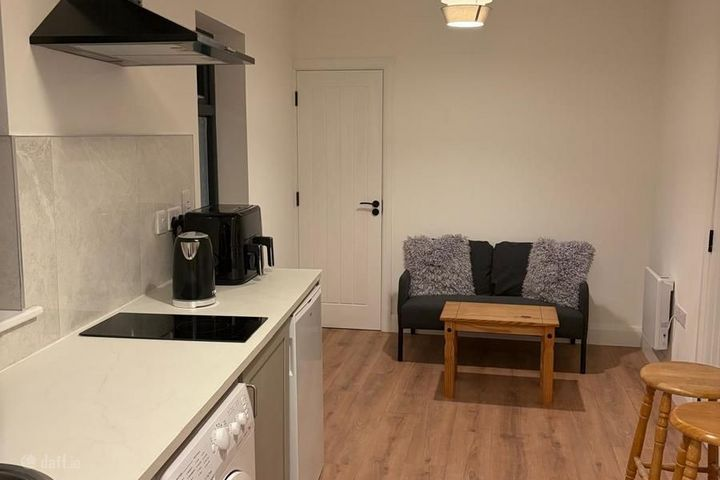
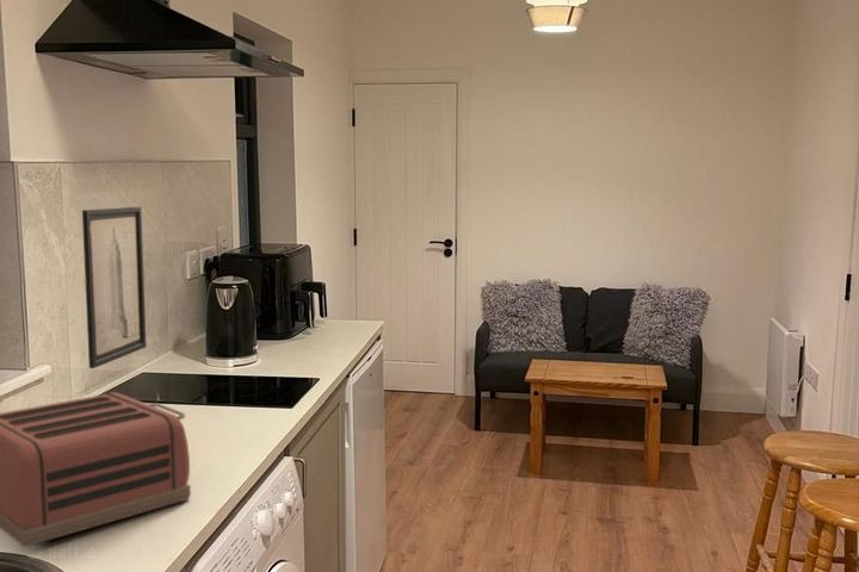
+ toaster [0,391,192,548]
+ wall art [81,206,148,369]
